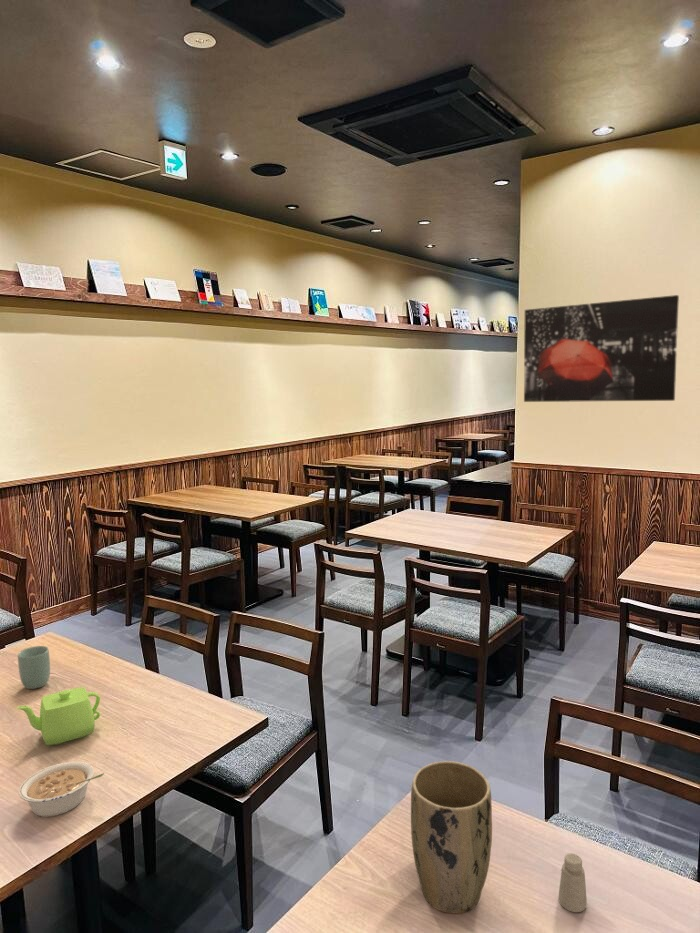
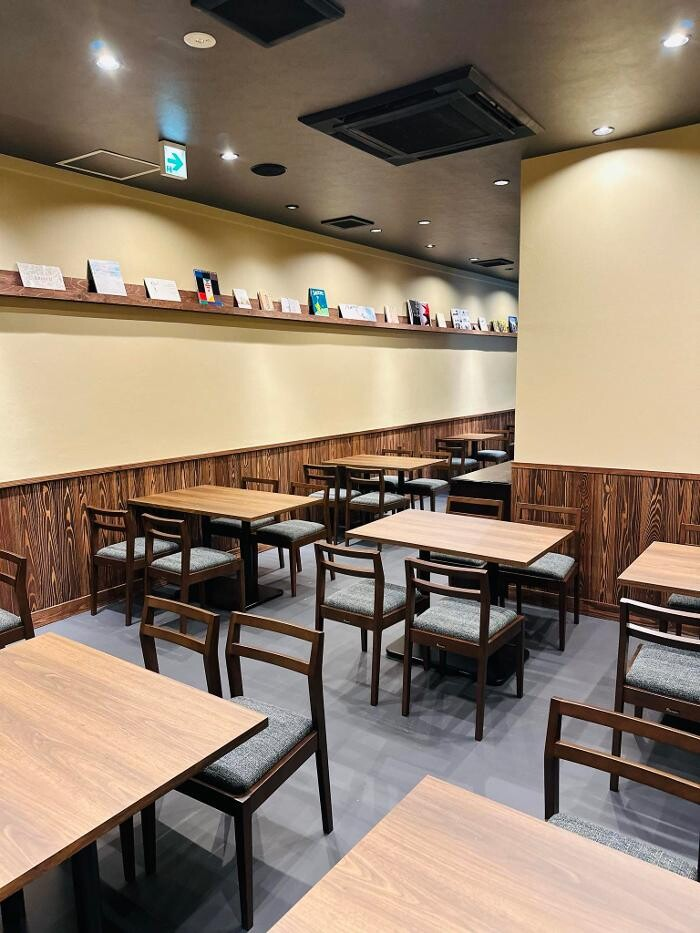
- saltshaker [558,852,588,913]
- cup [17,645,51,690]
- legume [18,761,105,818]
- plant pot [410,760,493,915]
- teapot [16,686,101,746]
- wall art [523,294,680,403]
